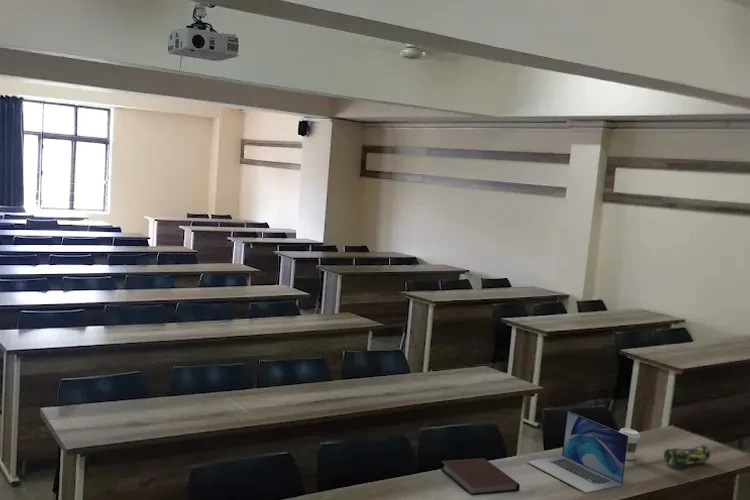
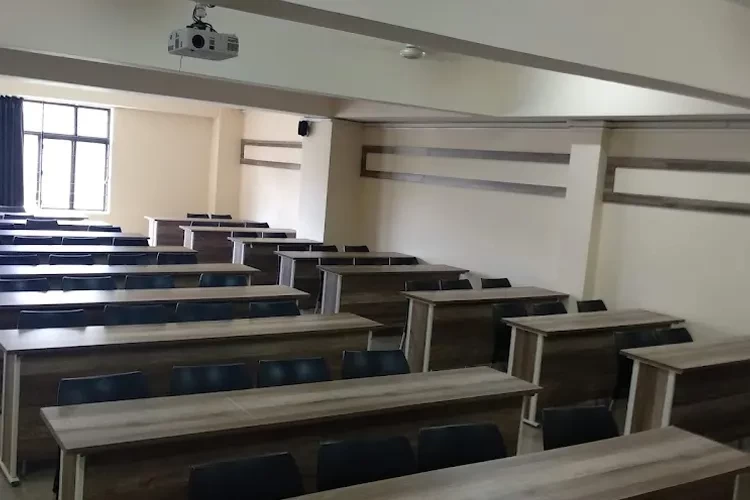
- coffee cup [618,427,641,461]
- notebook [439,457,521,496]
- pencil case [663,444,711,467]
- laptop [526,410,629,494]
